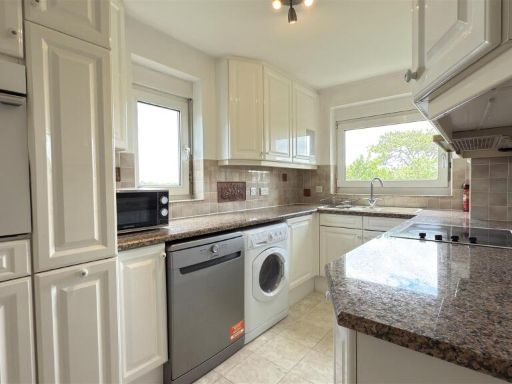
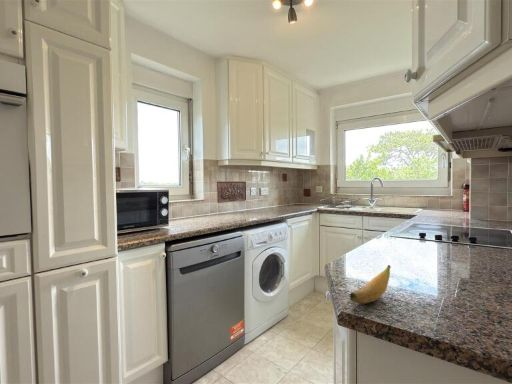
+ banana [349,264,392,305]
